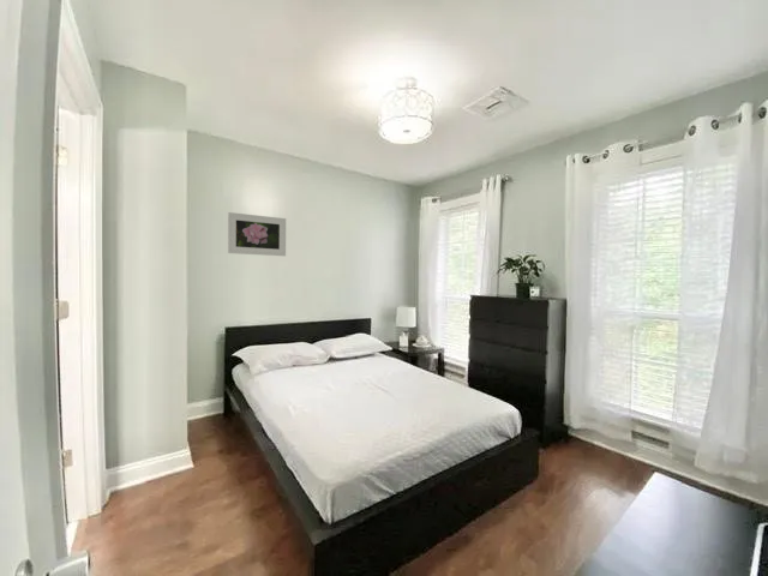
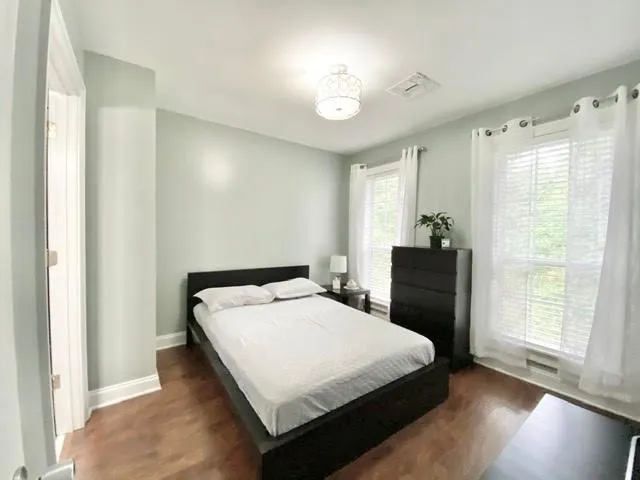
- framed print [227,211,287,257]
